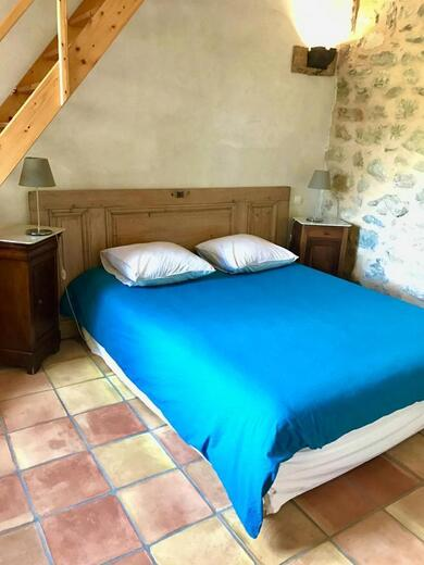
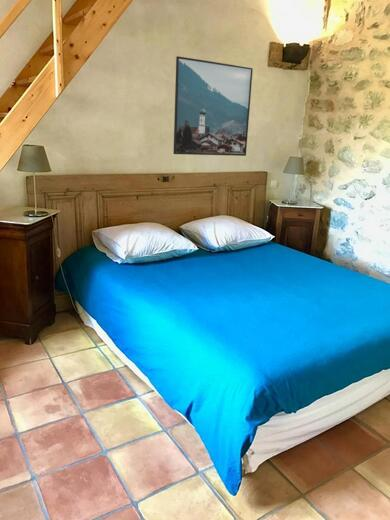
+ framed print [172,55,254,157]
